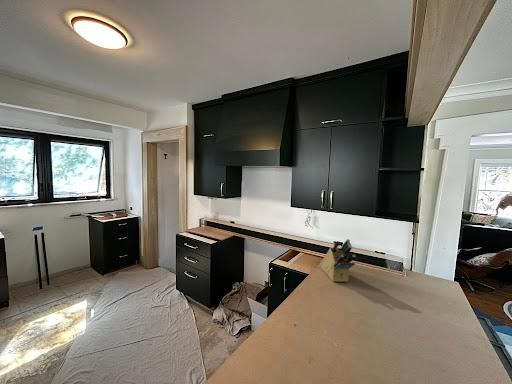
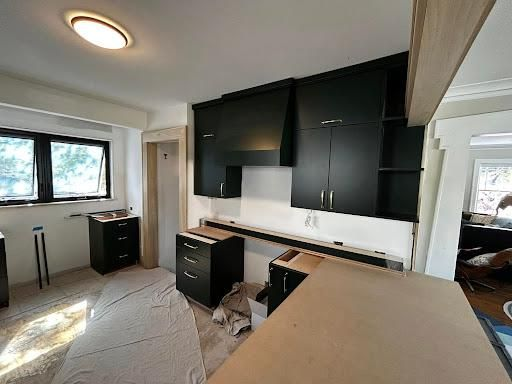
- knife block [319,238,356,282]
